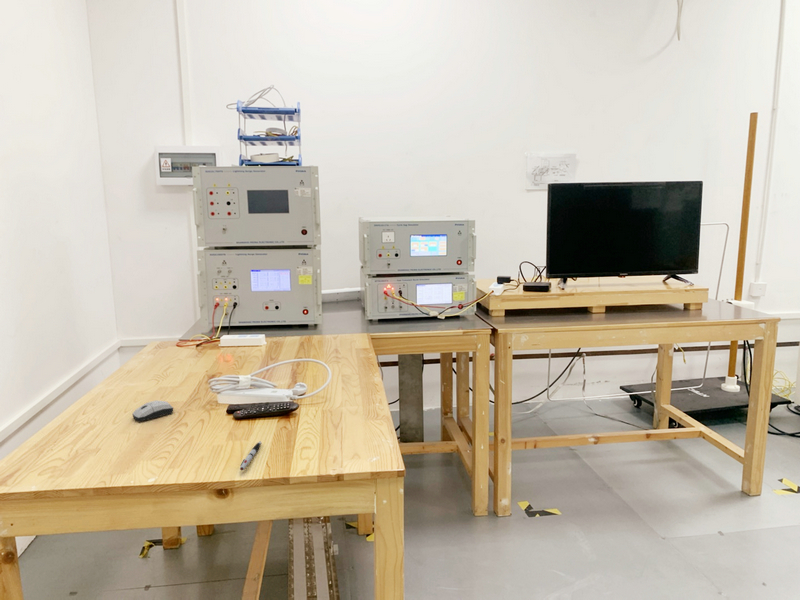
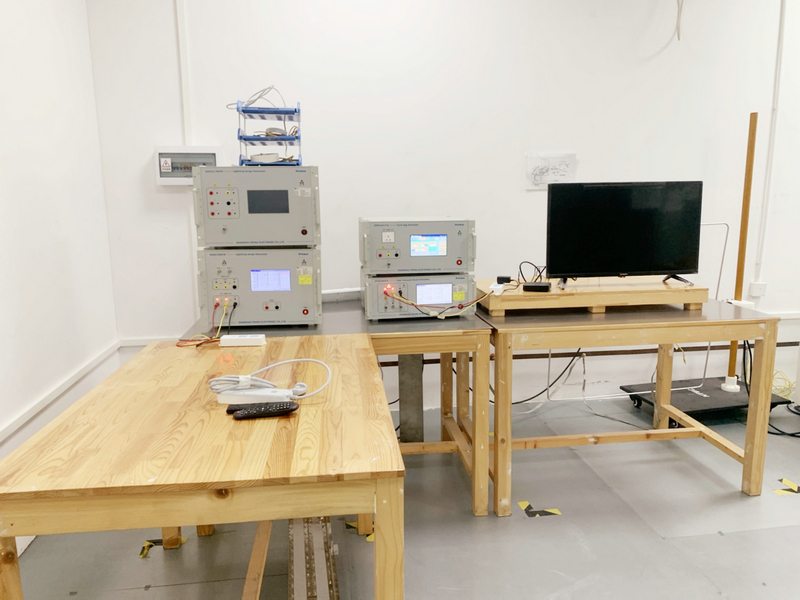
- computer mouse [132,399,174,422]
- pen [239,440,262,471]
